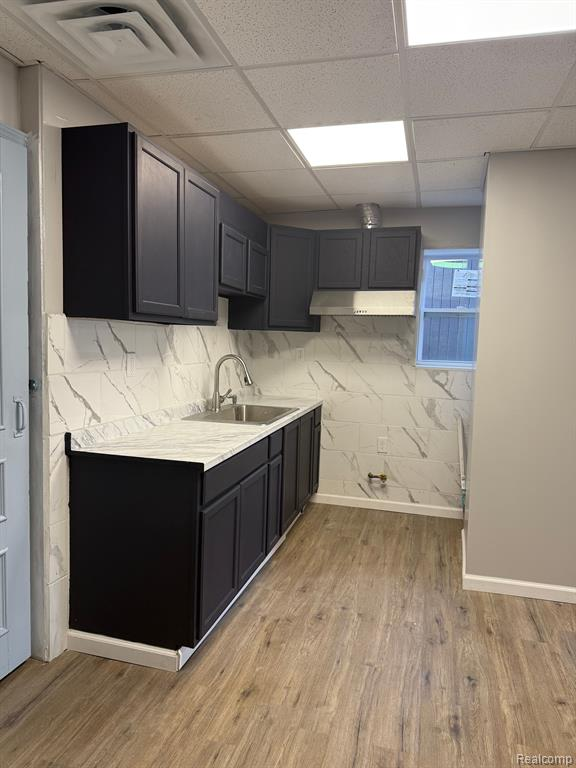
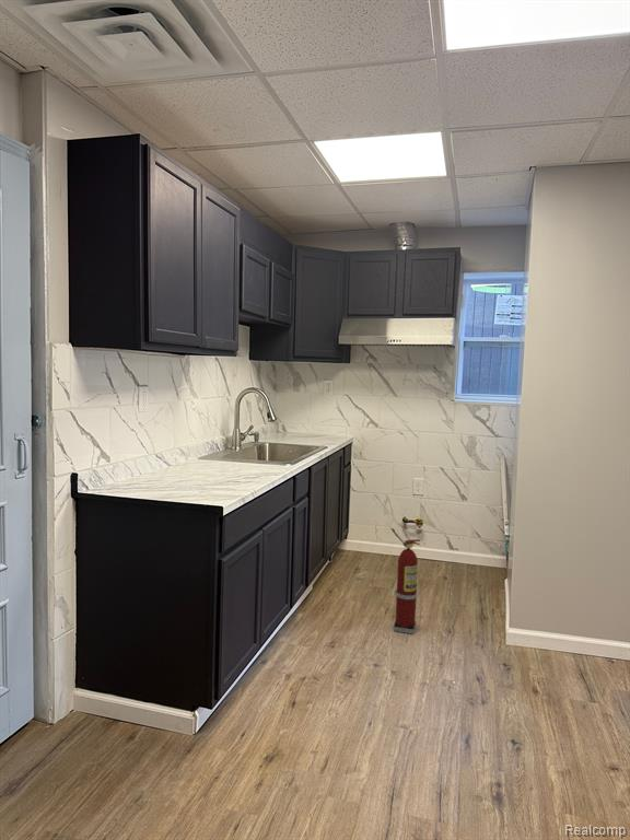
+ fire extinguisher [393,538,422,635]
